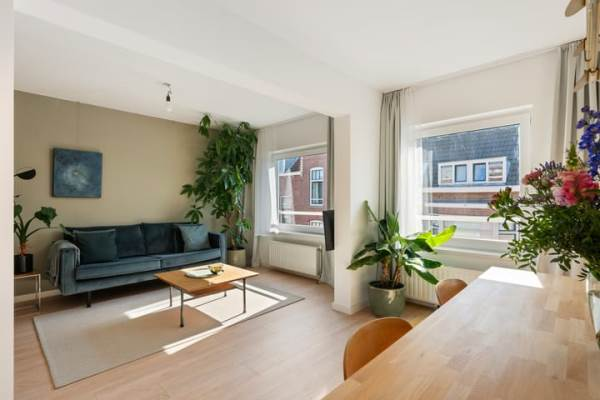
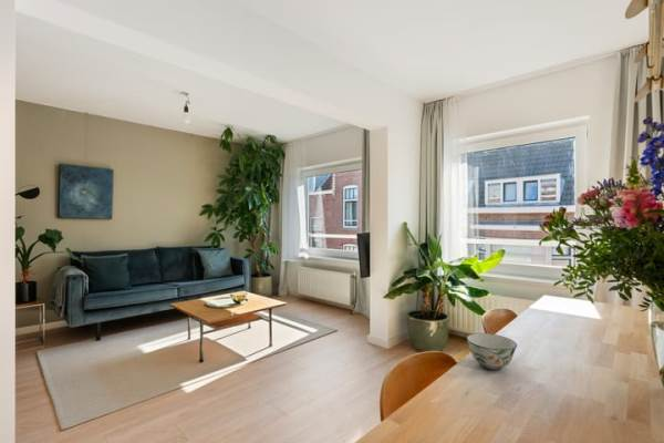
+ soup bowl [466,332,518,371]
